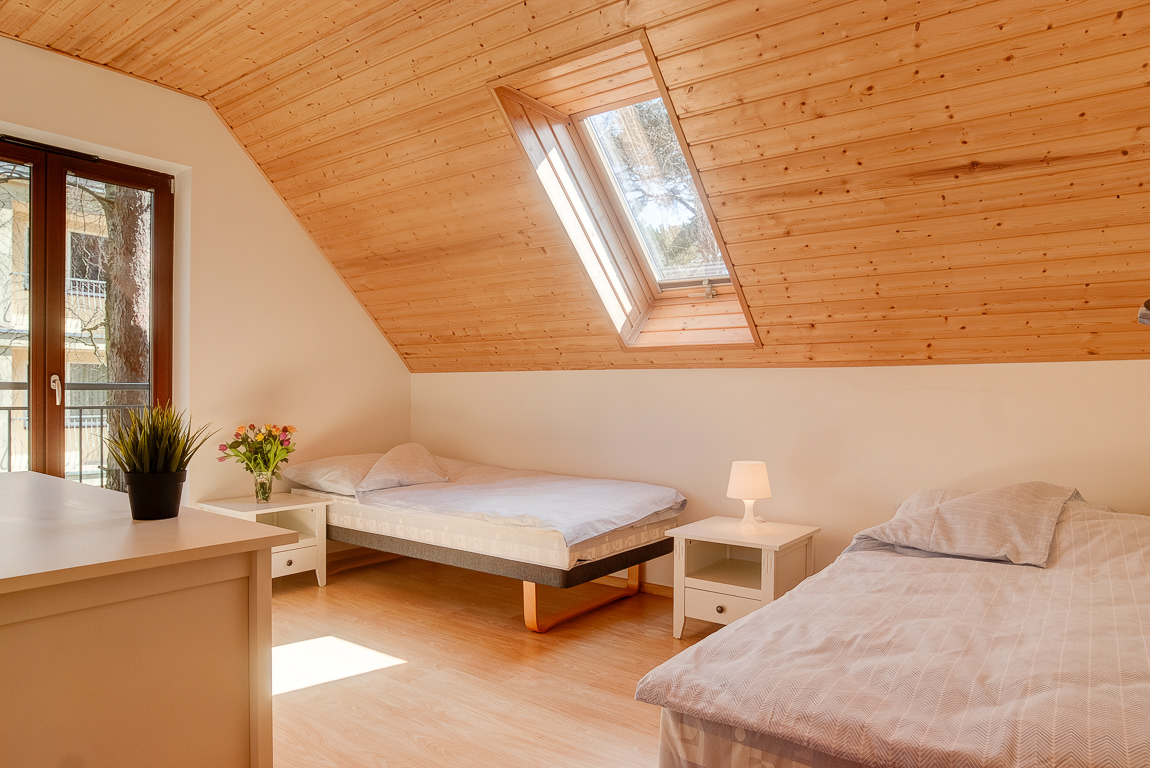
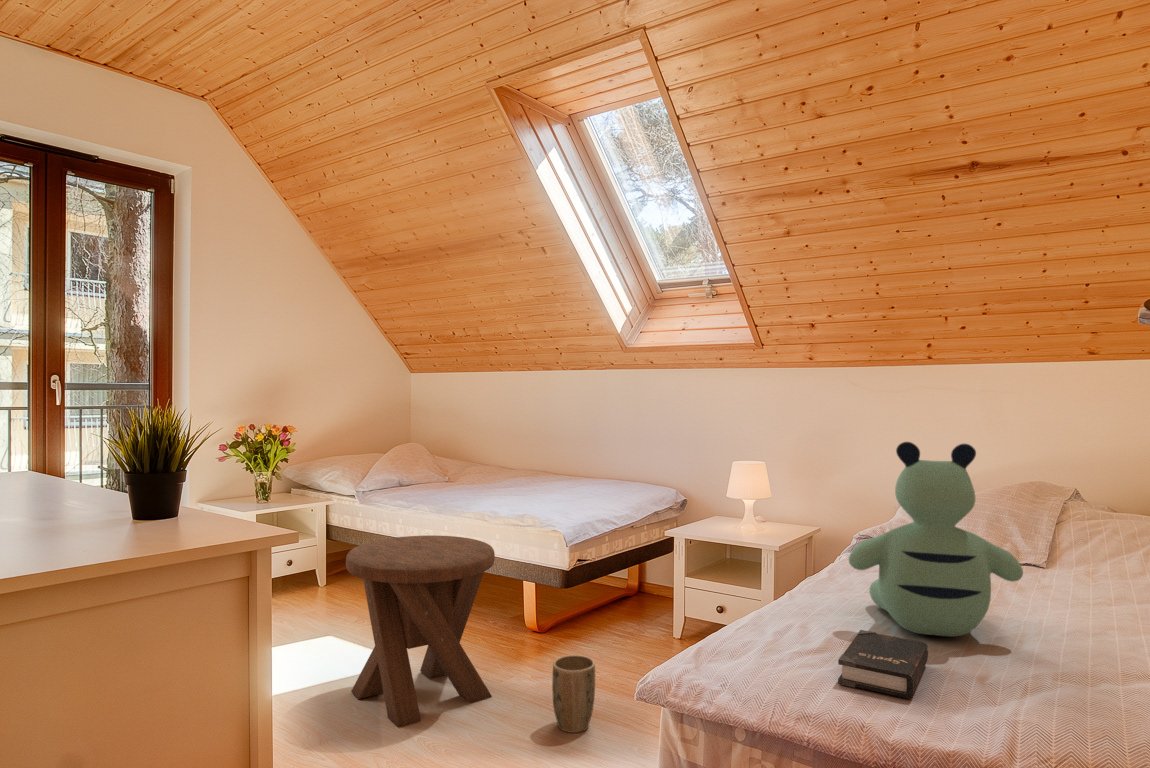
+ music stool [345,535,496,729]
+ plant pot [551,654,596,734]
+ hardback book [837,629,929,699]
+ bear [847,441,1024,638]
